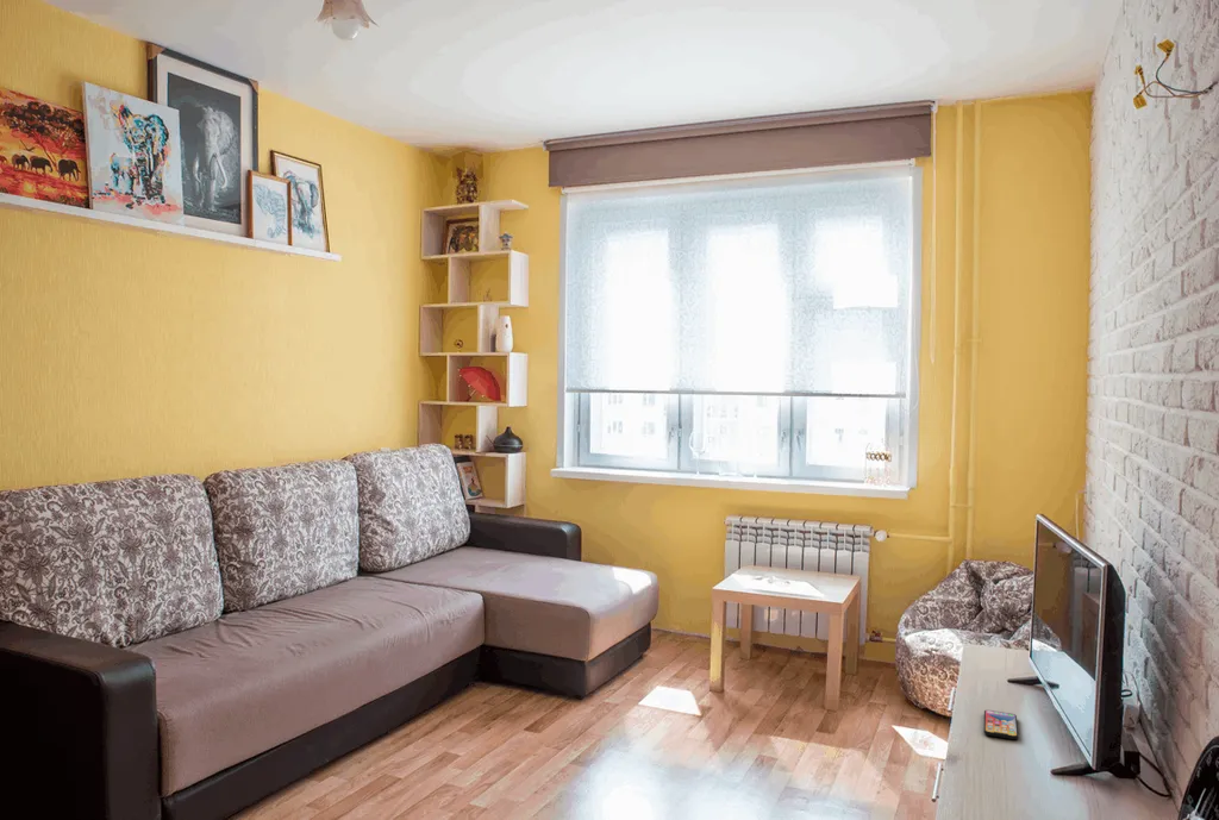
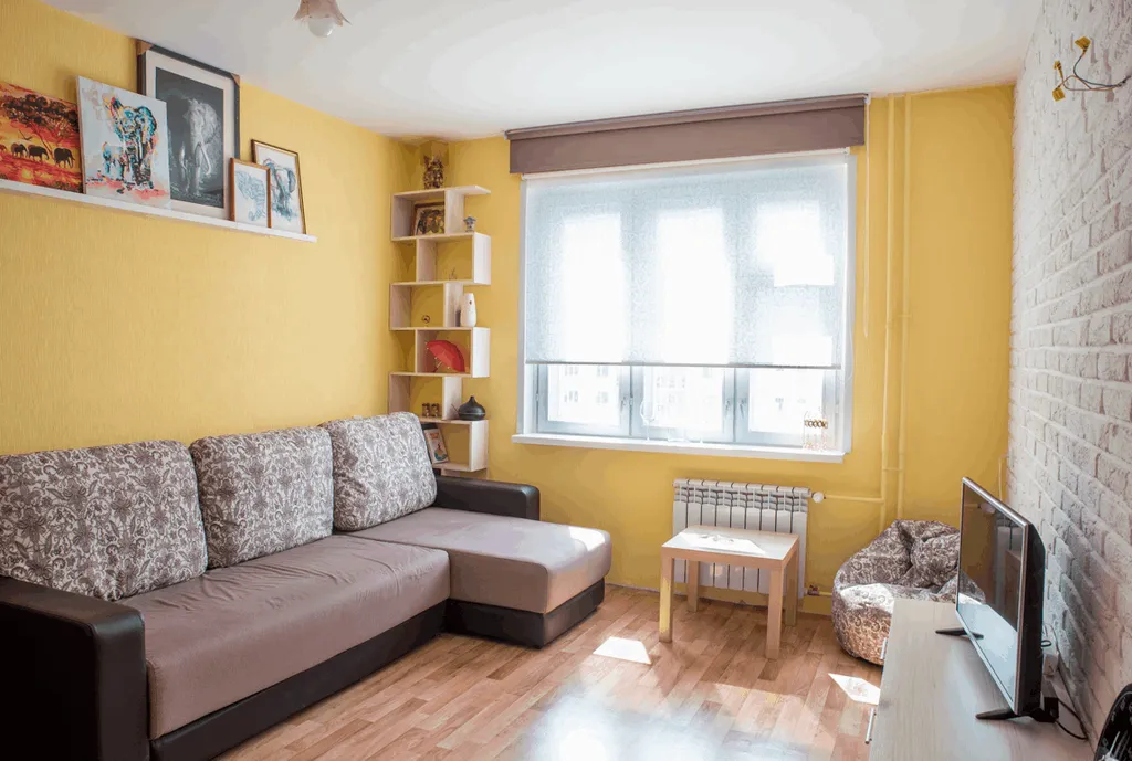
- smartphone [983,709,1019,740]
